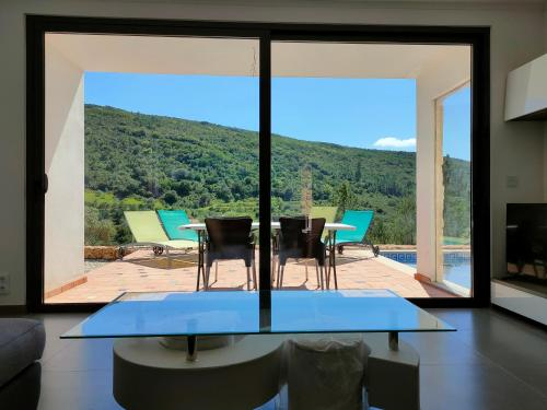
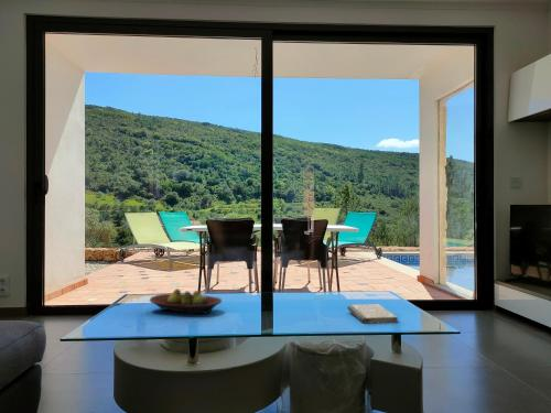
+ fruit bowl [149,287,223,315]
+ book [346,303,399,325]
